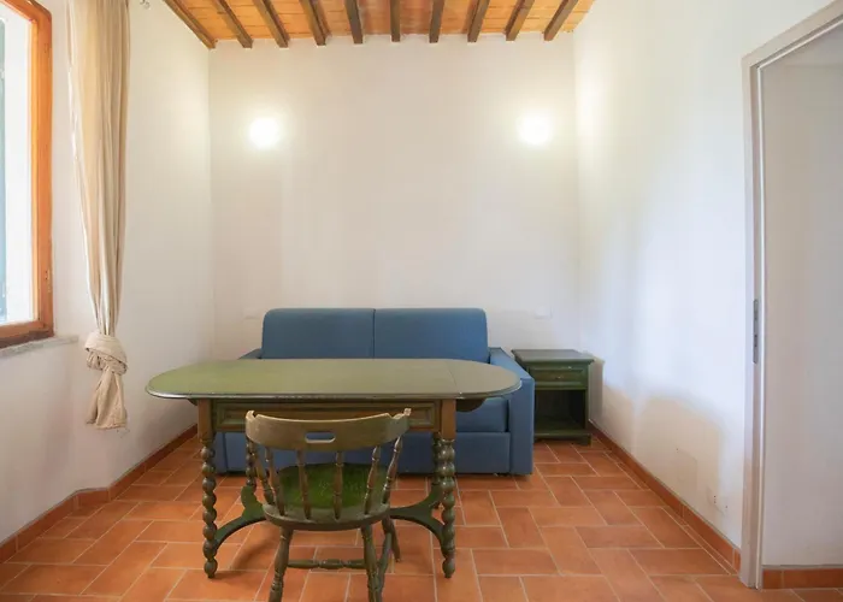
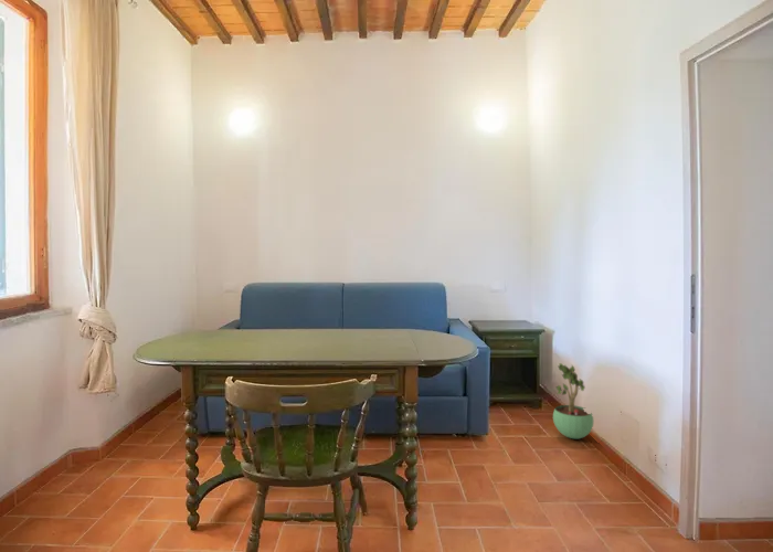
+ potted plant [552,362,594,439]
